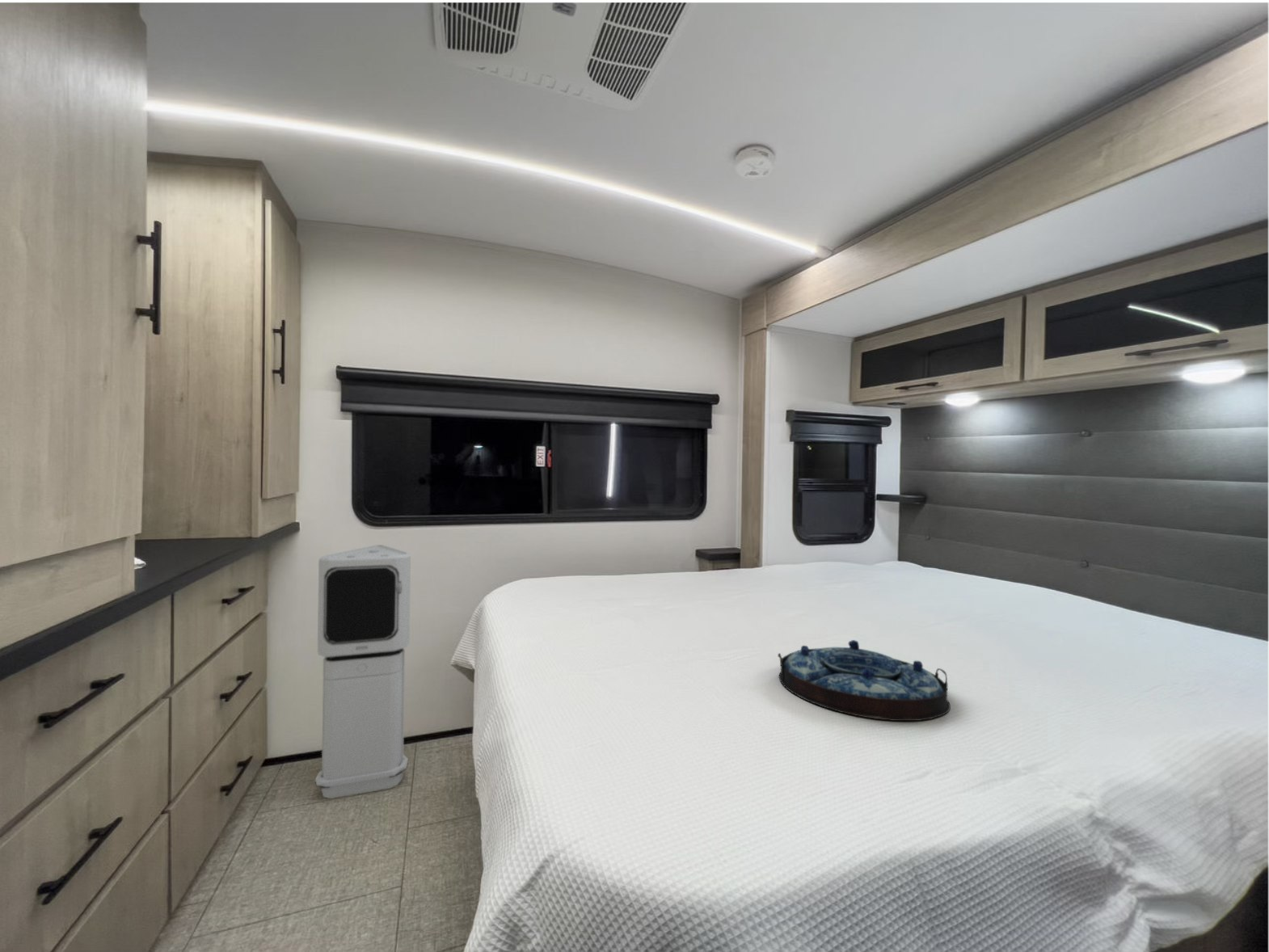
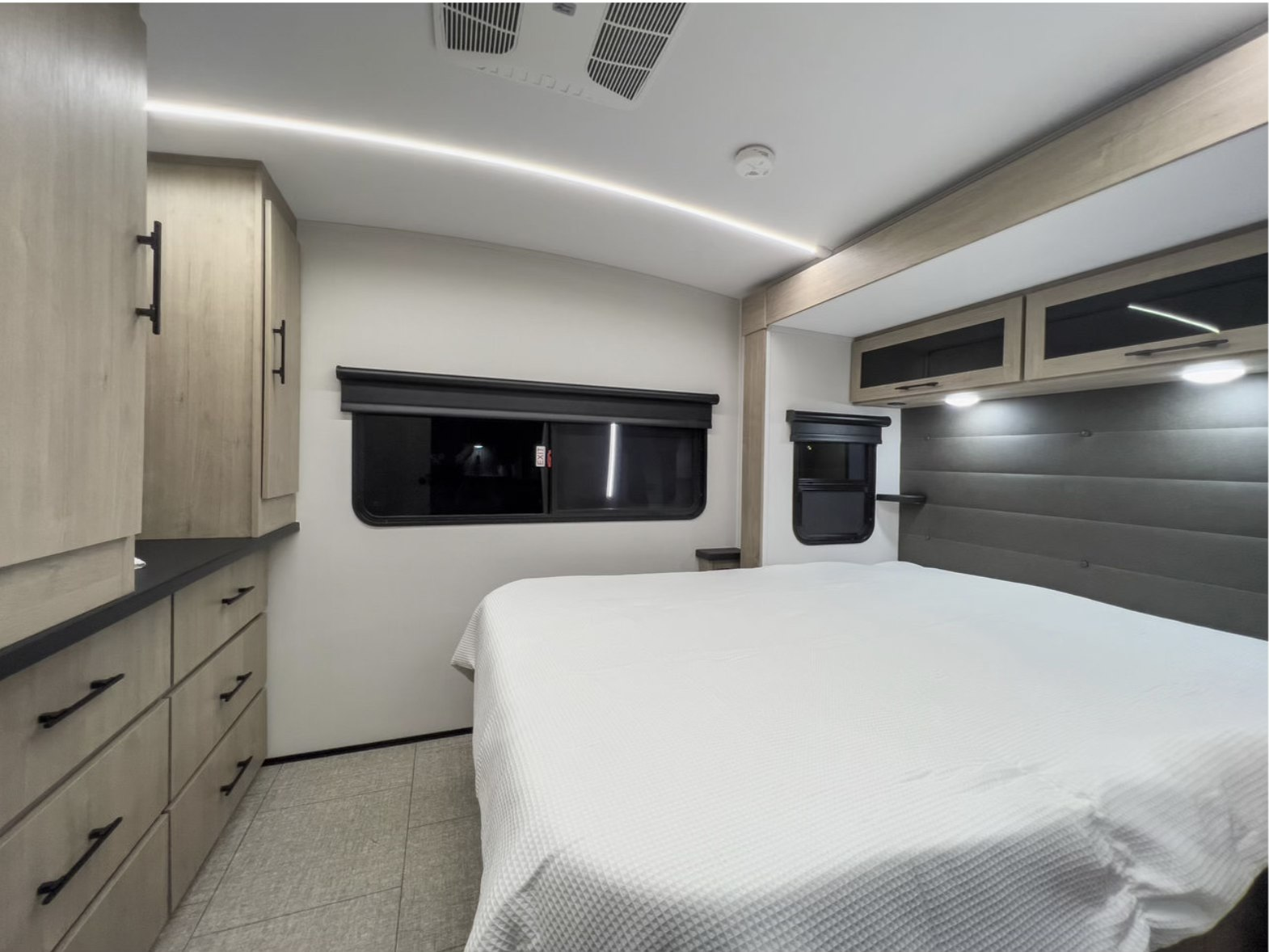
- serving tray [777,639,951,722]
- air purifier [314,544,411,799]
